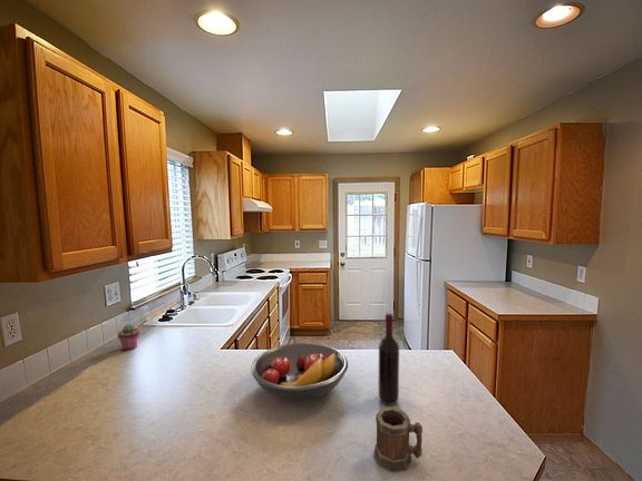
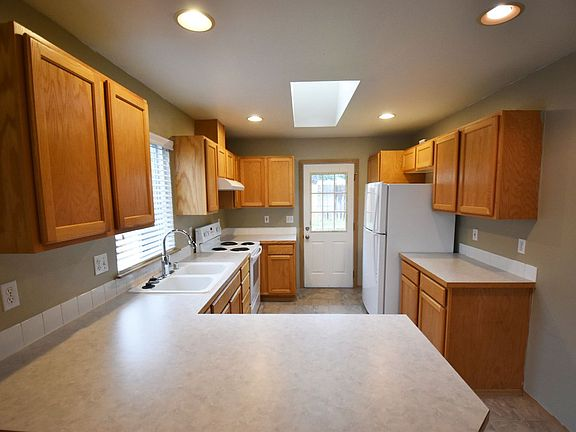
- wine bottle [378,312,400,406]
- potted succulent [117,323,140,352]
- fruit bowl [250,342,349,403]
- mug [372,406,424,473]
